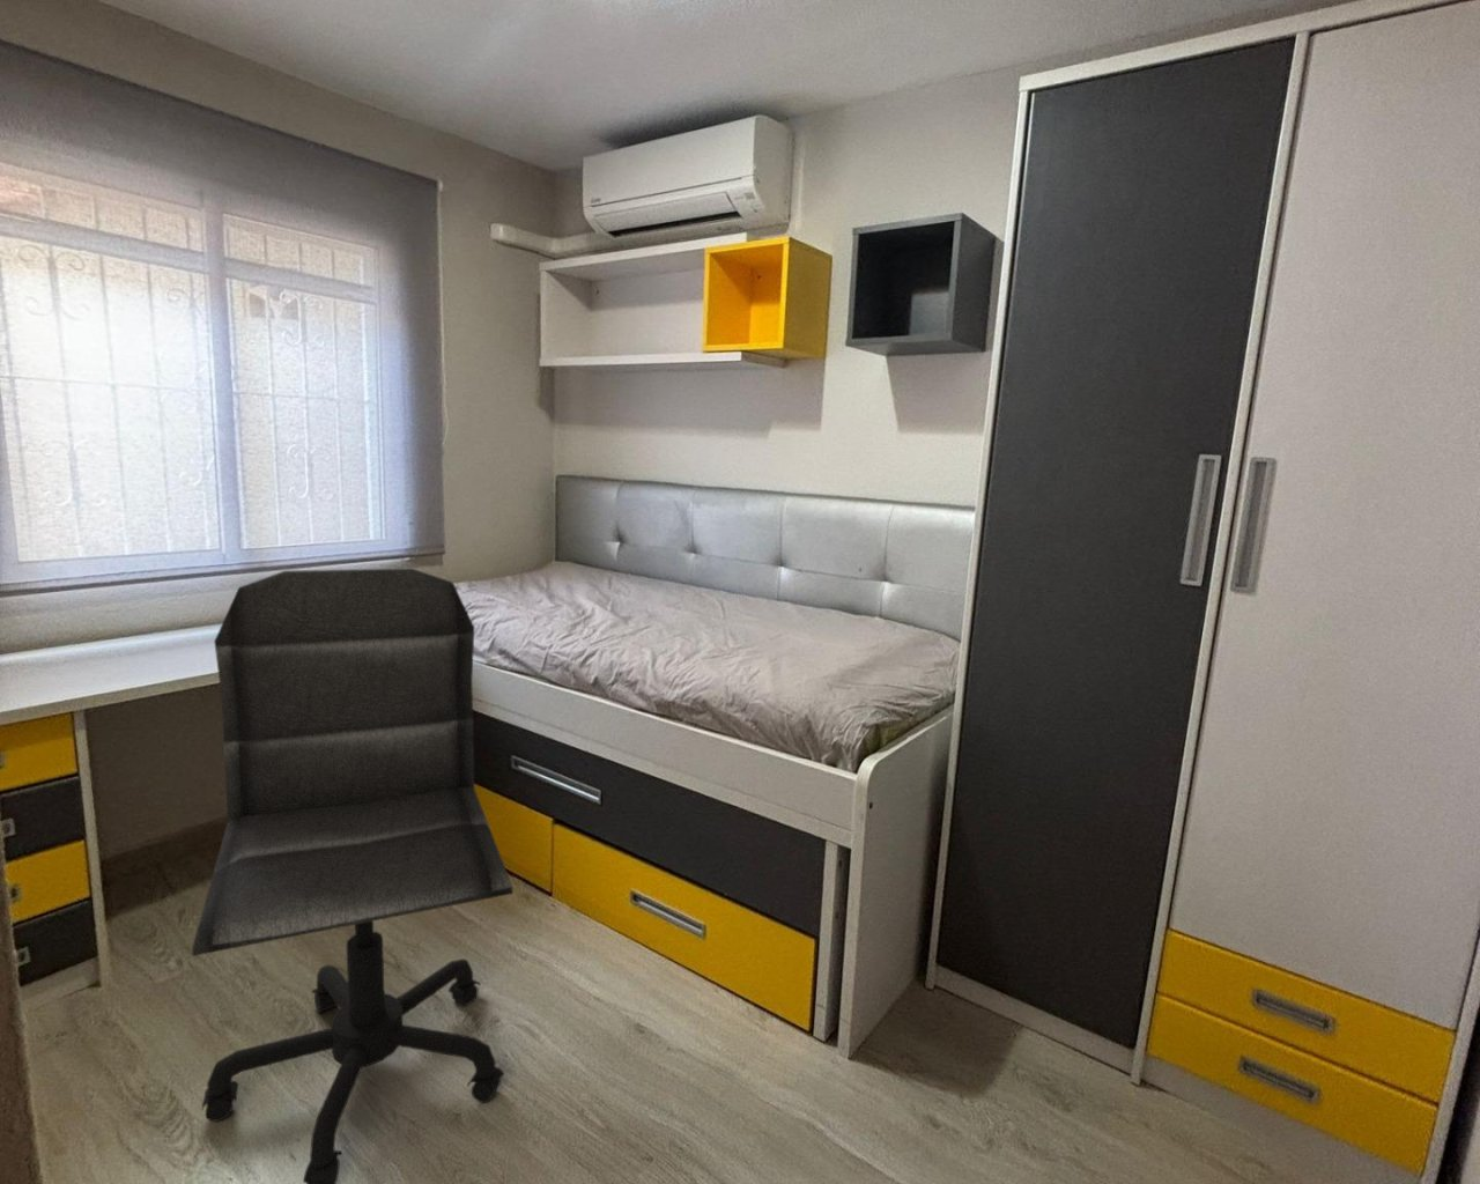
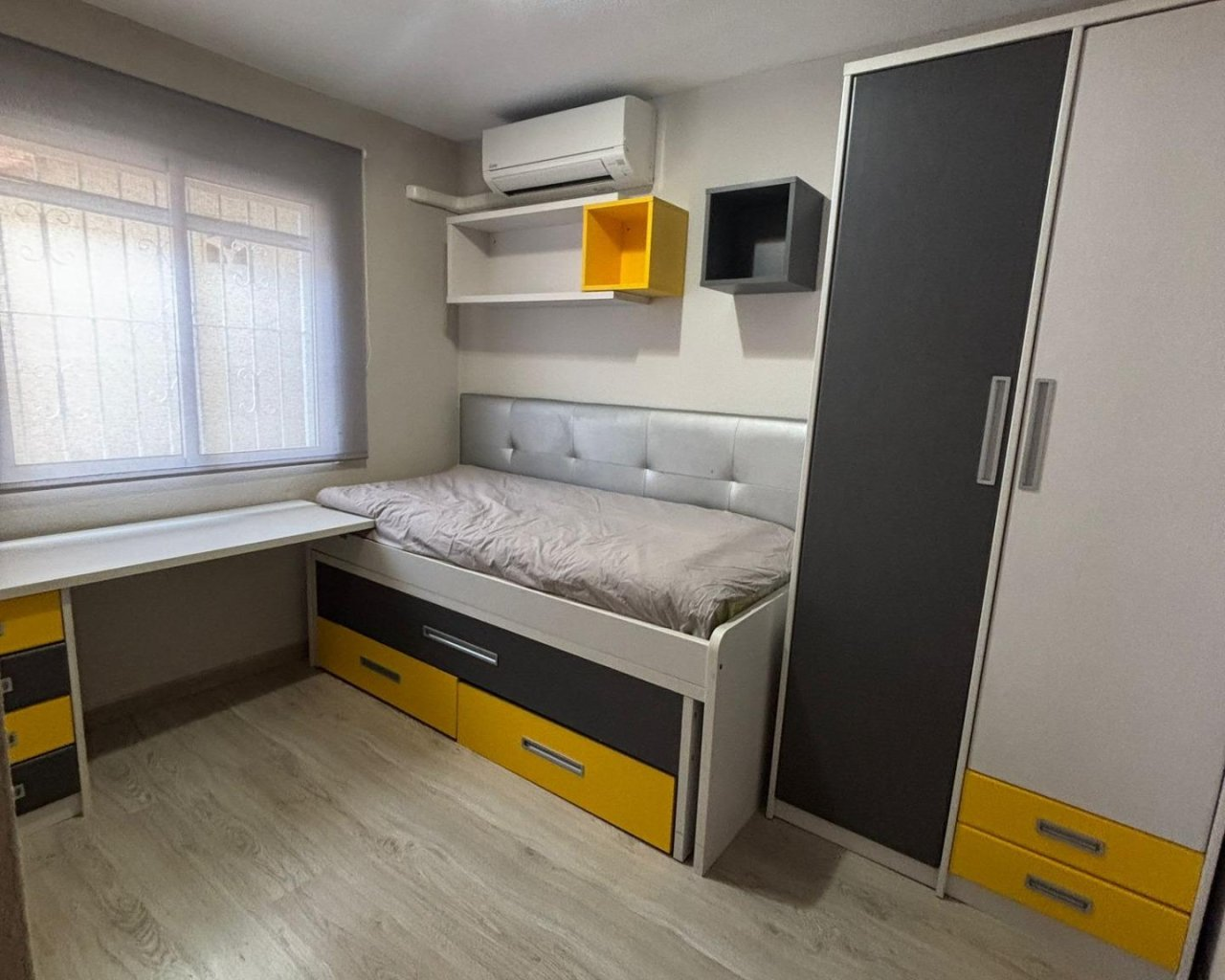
- office chair [191,567,513,1184]
